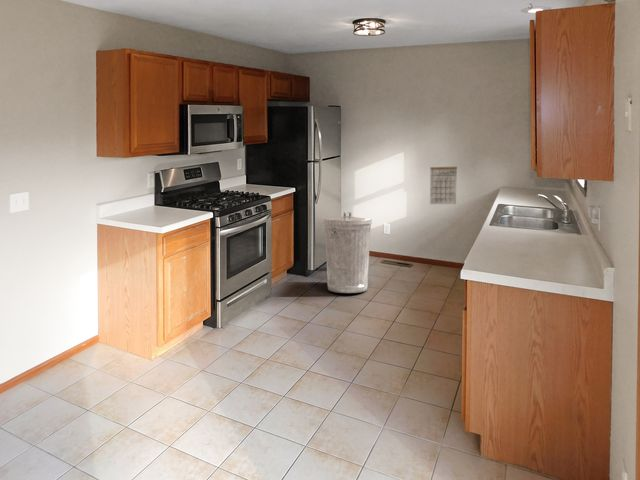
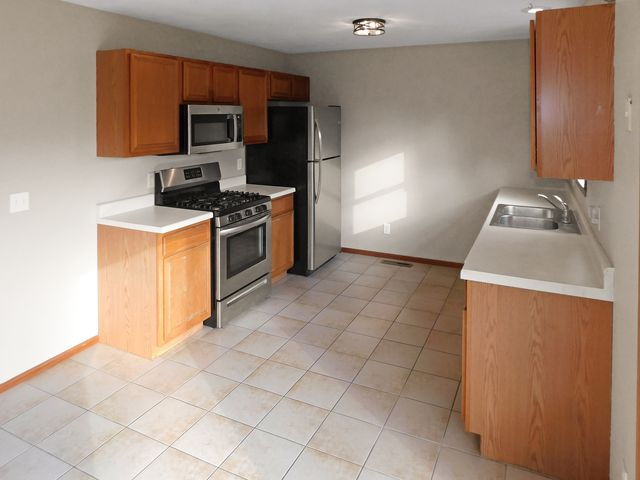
- trash can [323,211,373,294]
- calendar [429,159,458,205]
